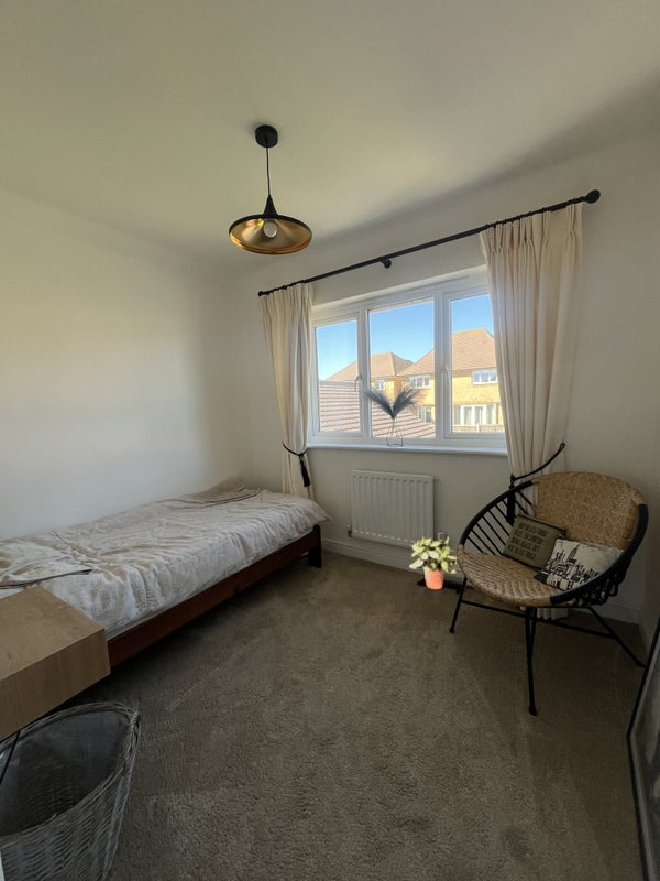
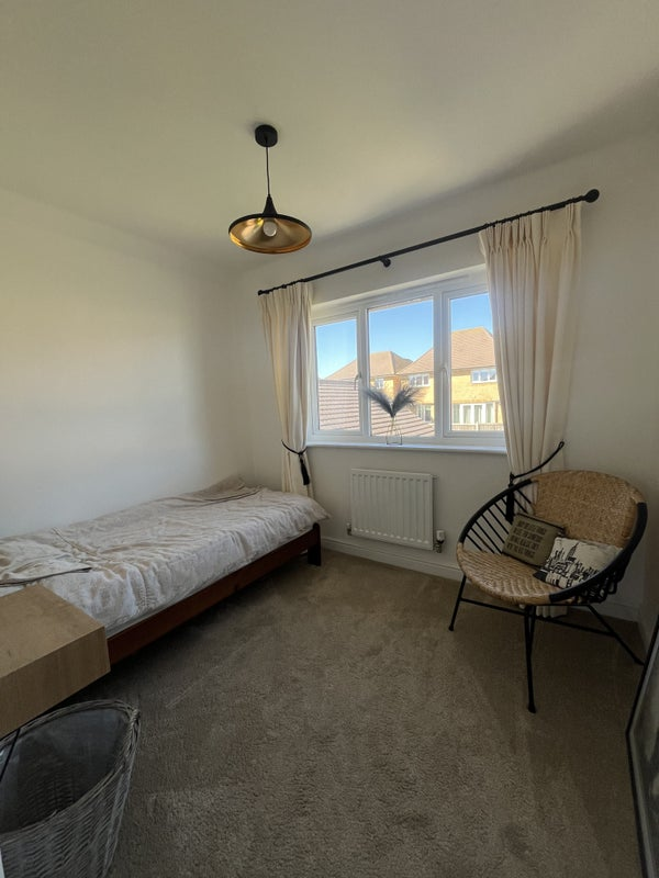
- potted plant [408,536,458,590]
